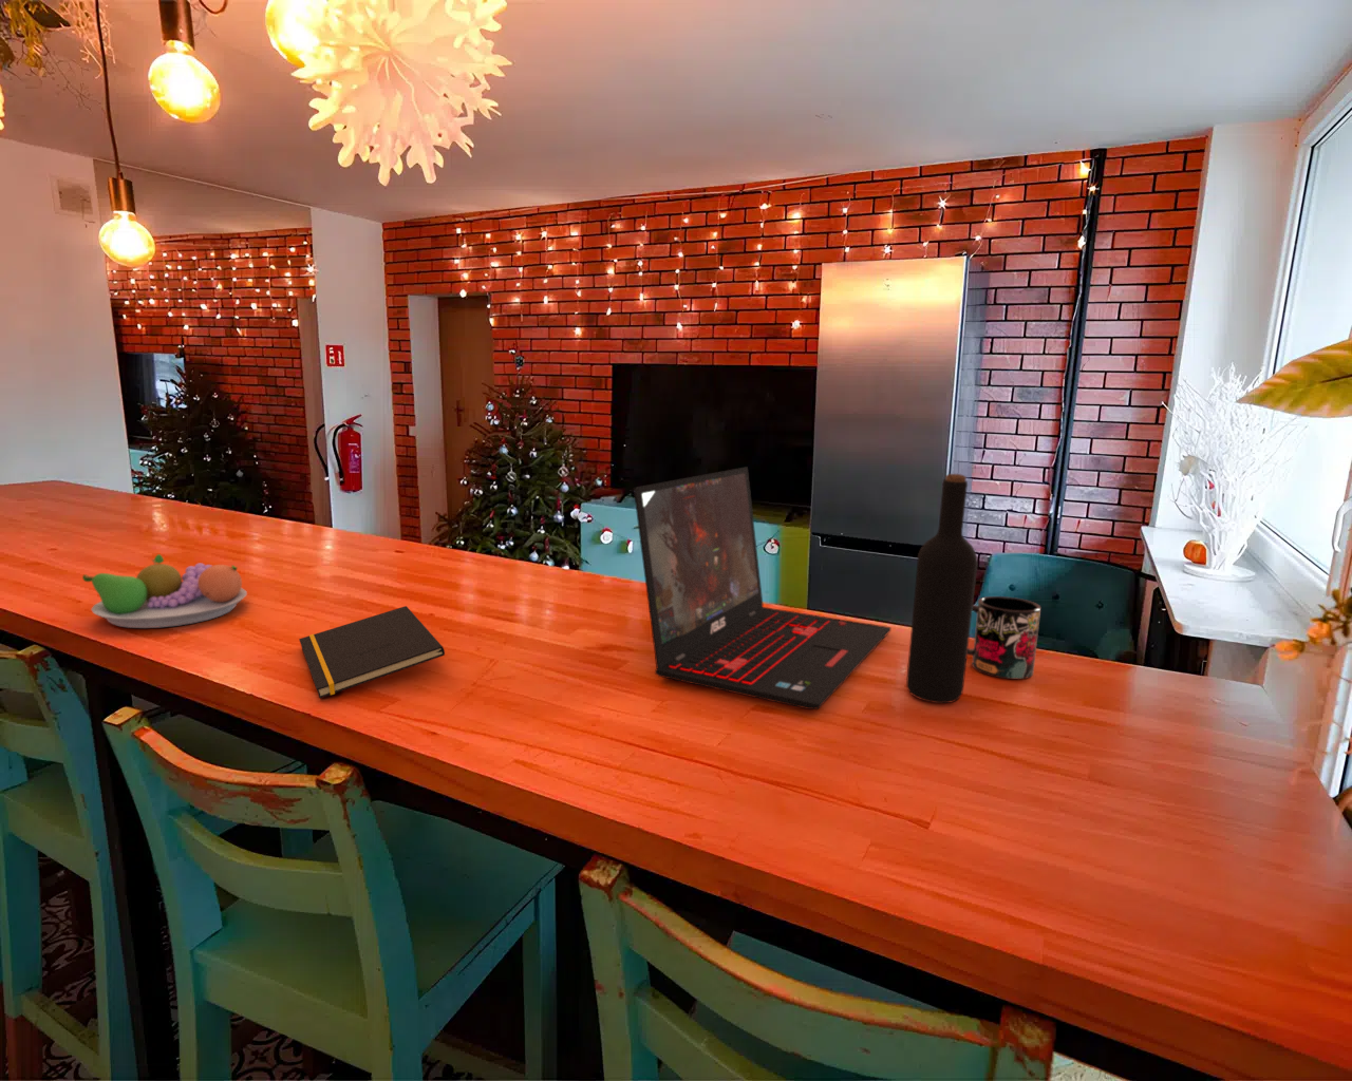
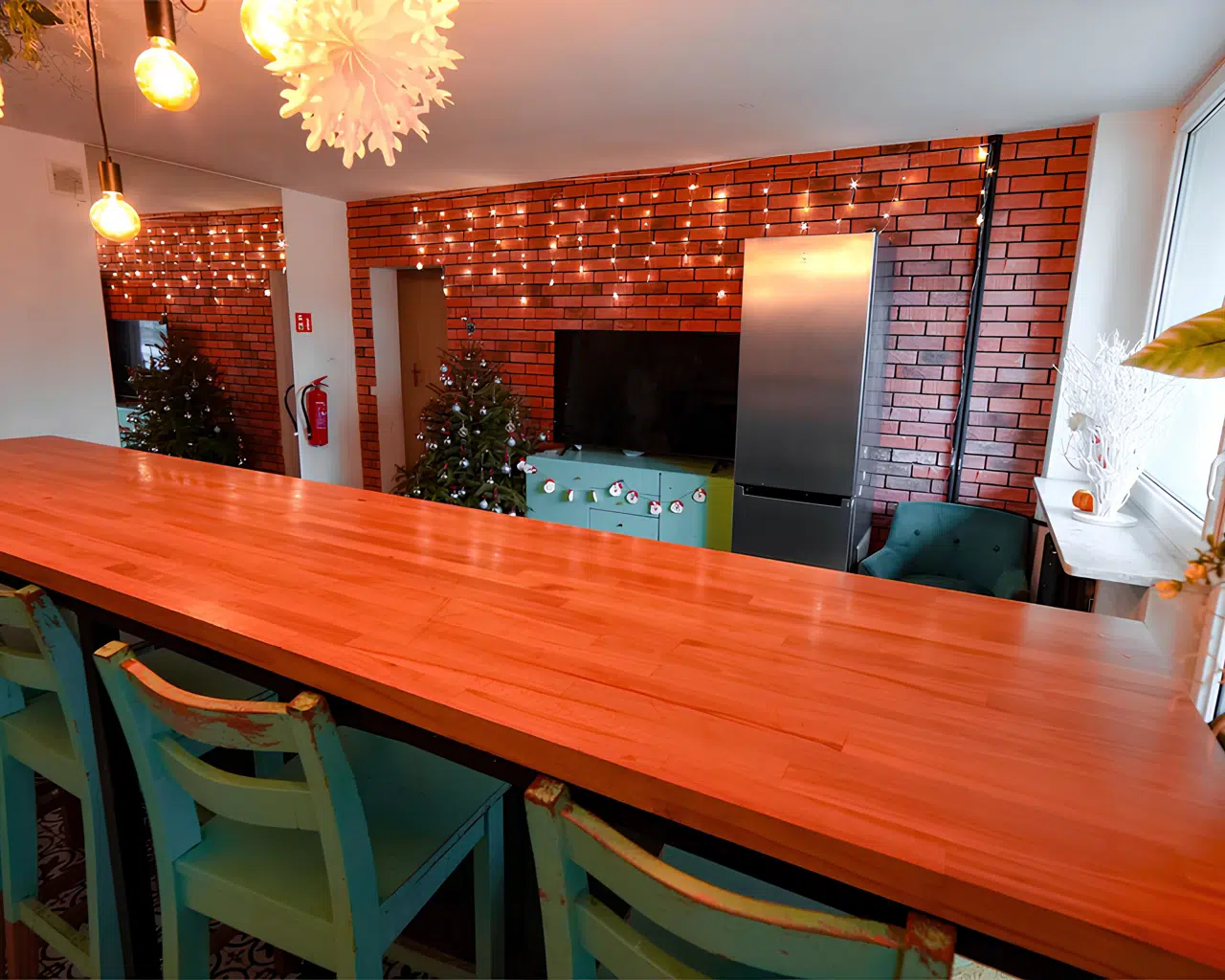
- wine bottle [905,473,979,704]
- mug [968,596,1042,679]
- laptop [632,465,893,710]
- notepad [298,604,446,699]
- fruit bowl [82,553,248,629]
